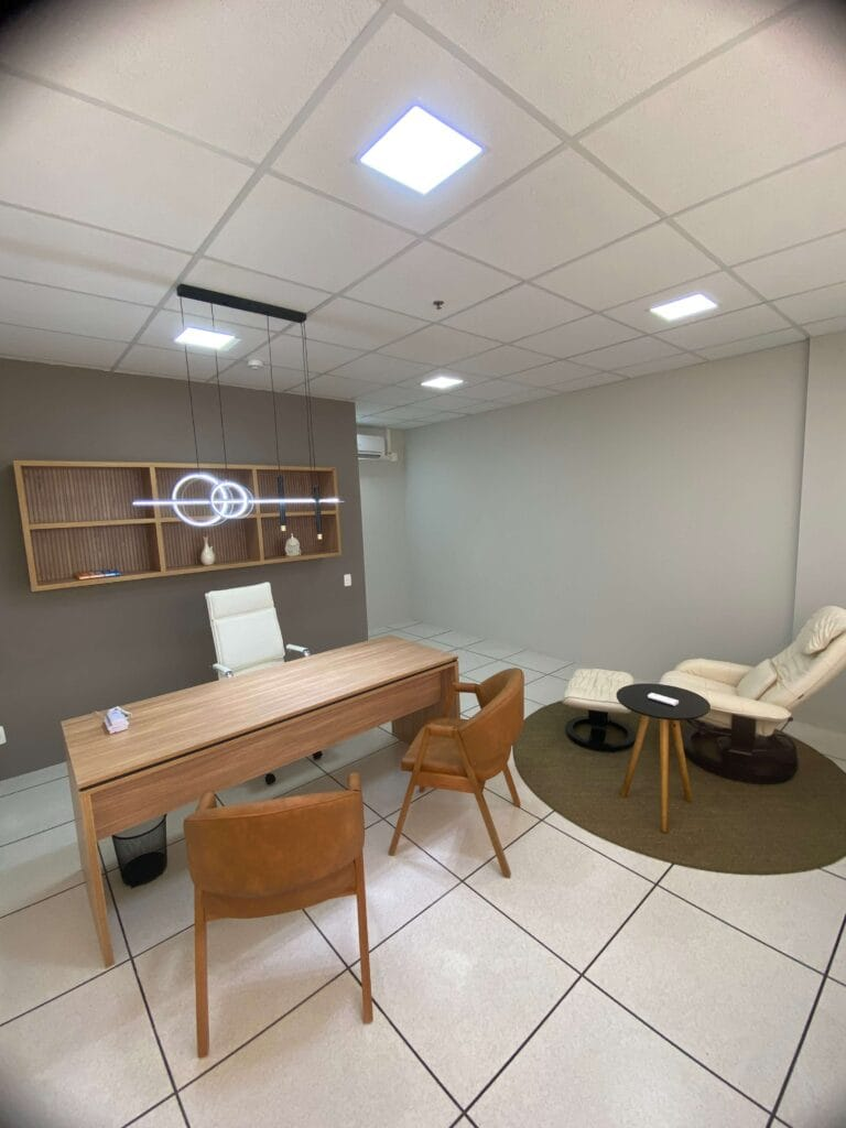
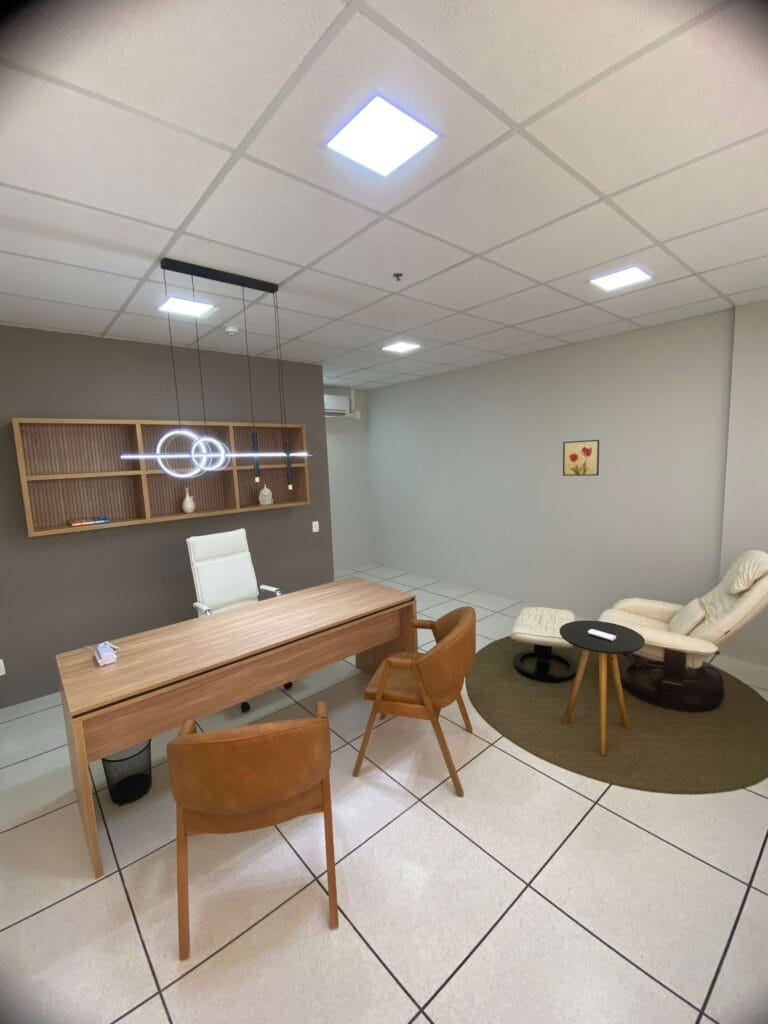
+ wall art [562,439,600,477]
